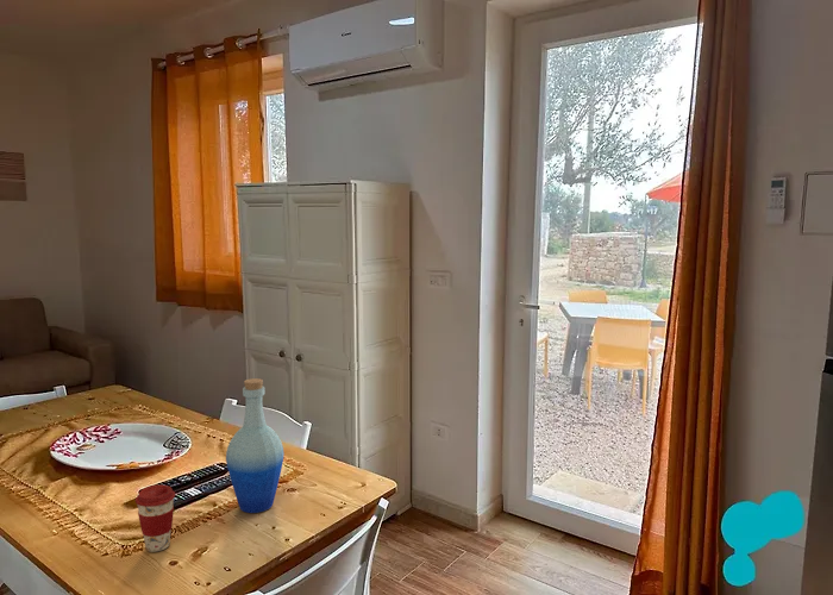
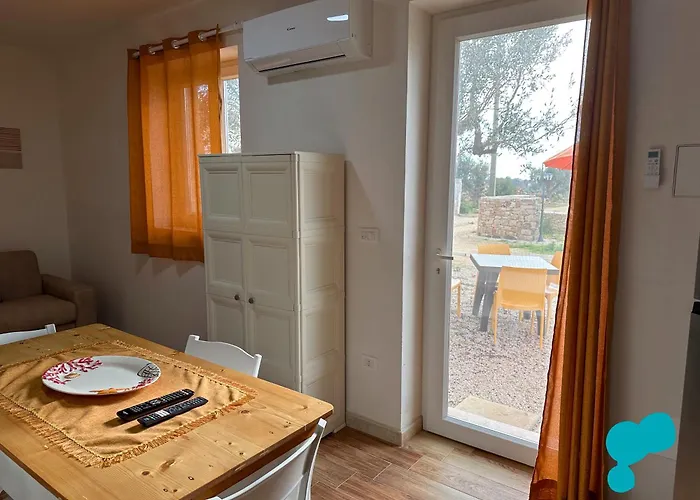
- coffee cup [134,483,176,553]
- bottle [225,377,284,514]
